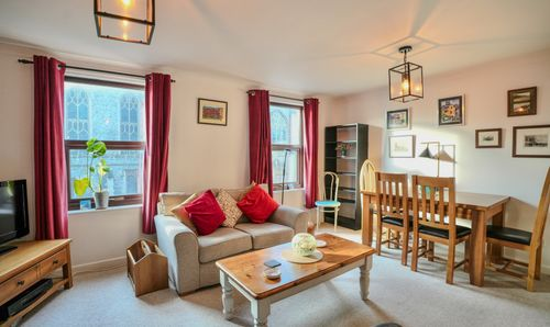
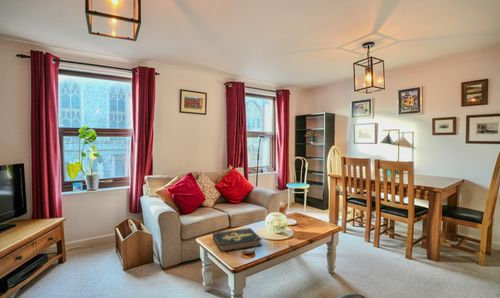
+ book [212,227,263,253]
